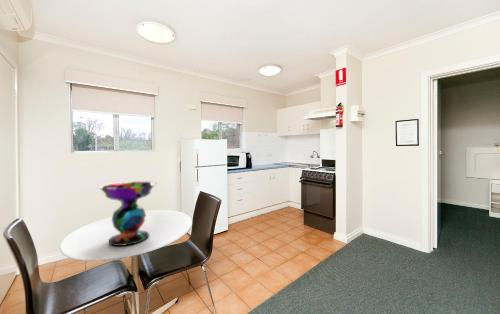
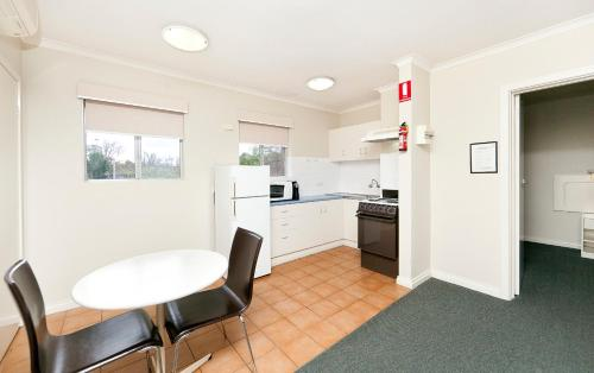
- decorative bowl [97,181,158,247]
